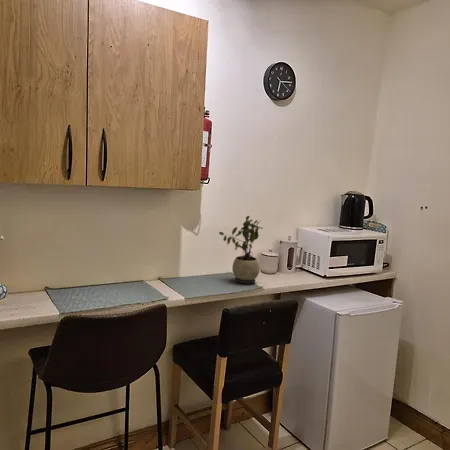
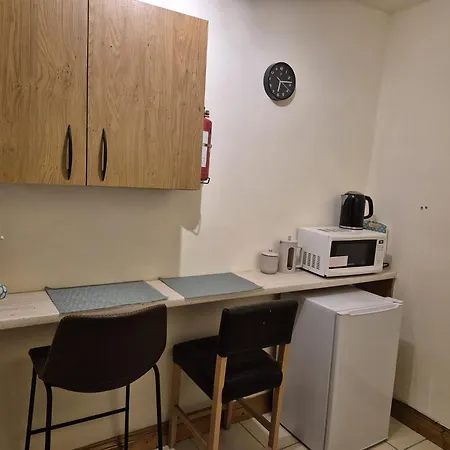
- potted plant [218,215,264,285]
